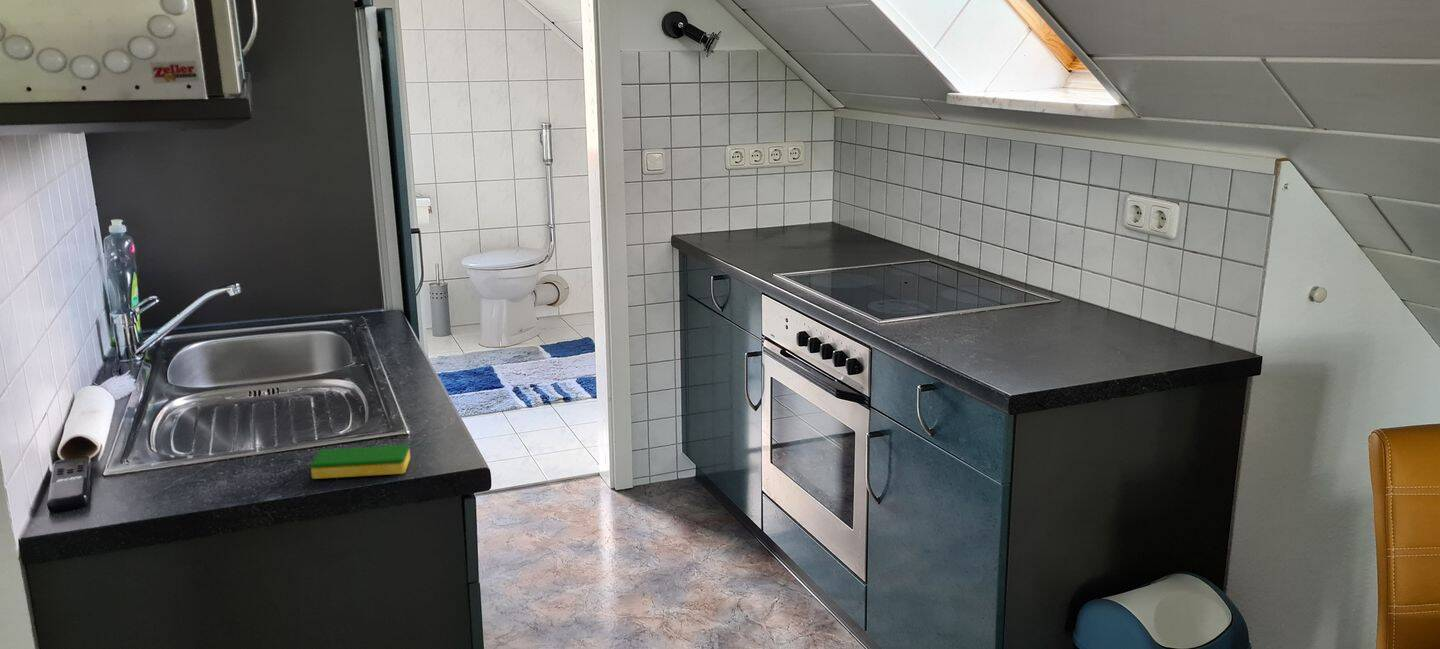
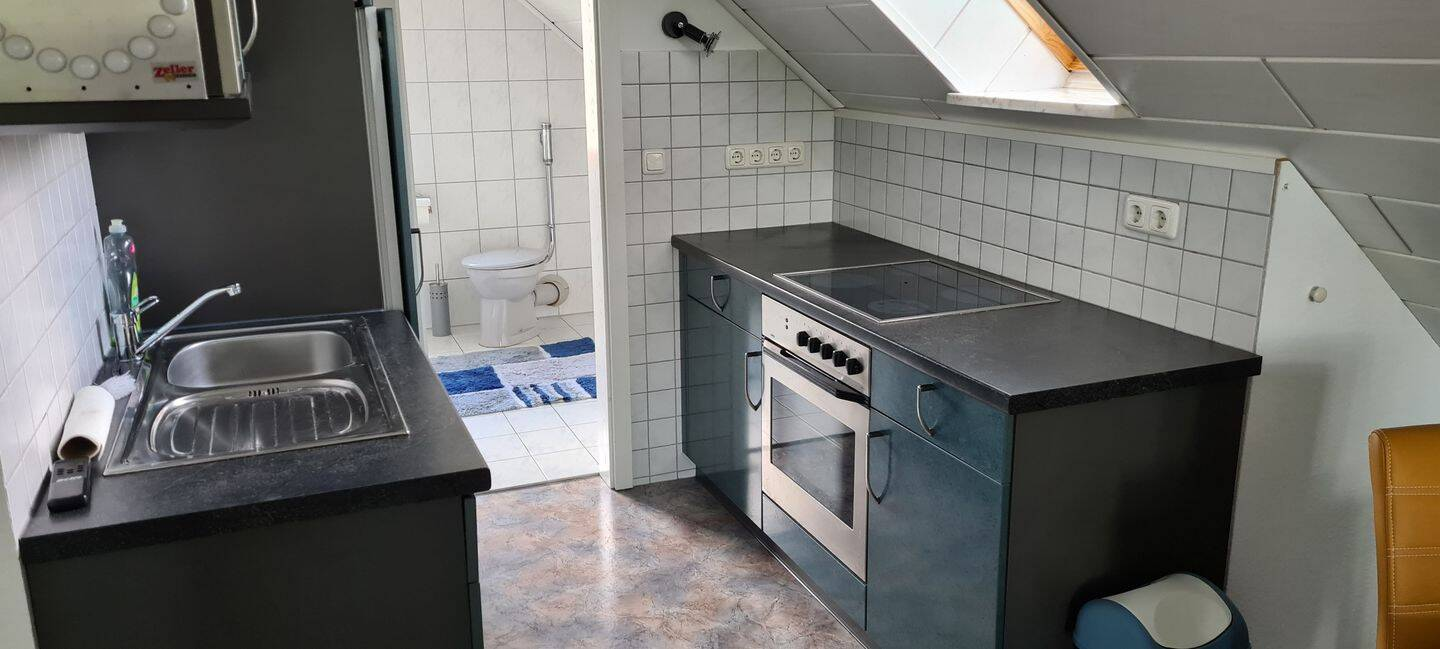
- dish sponge [310,444,411,480]
